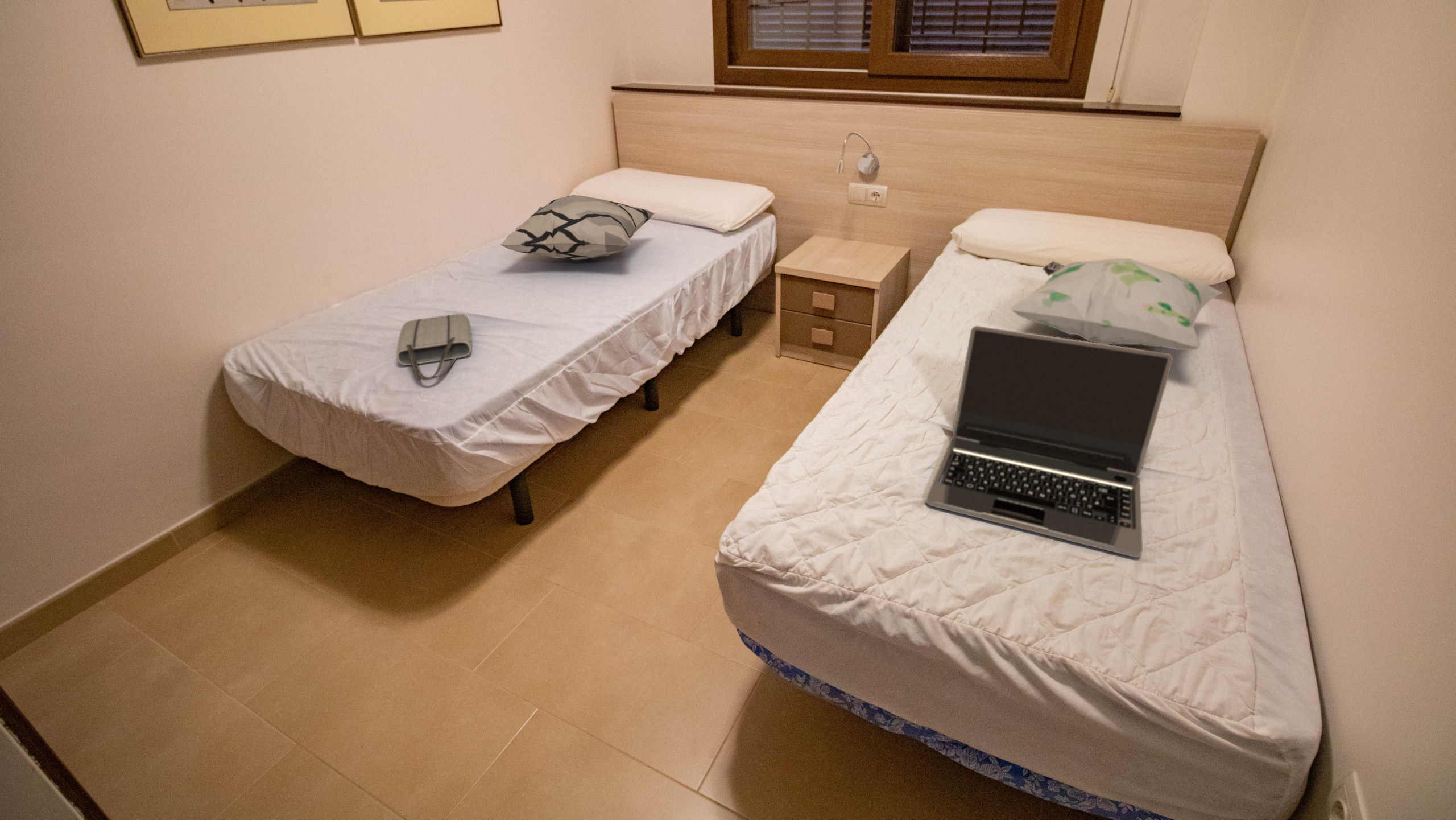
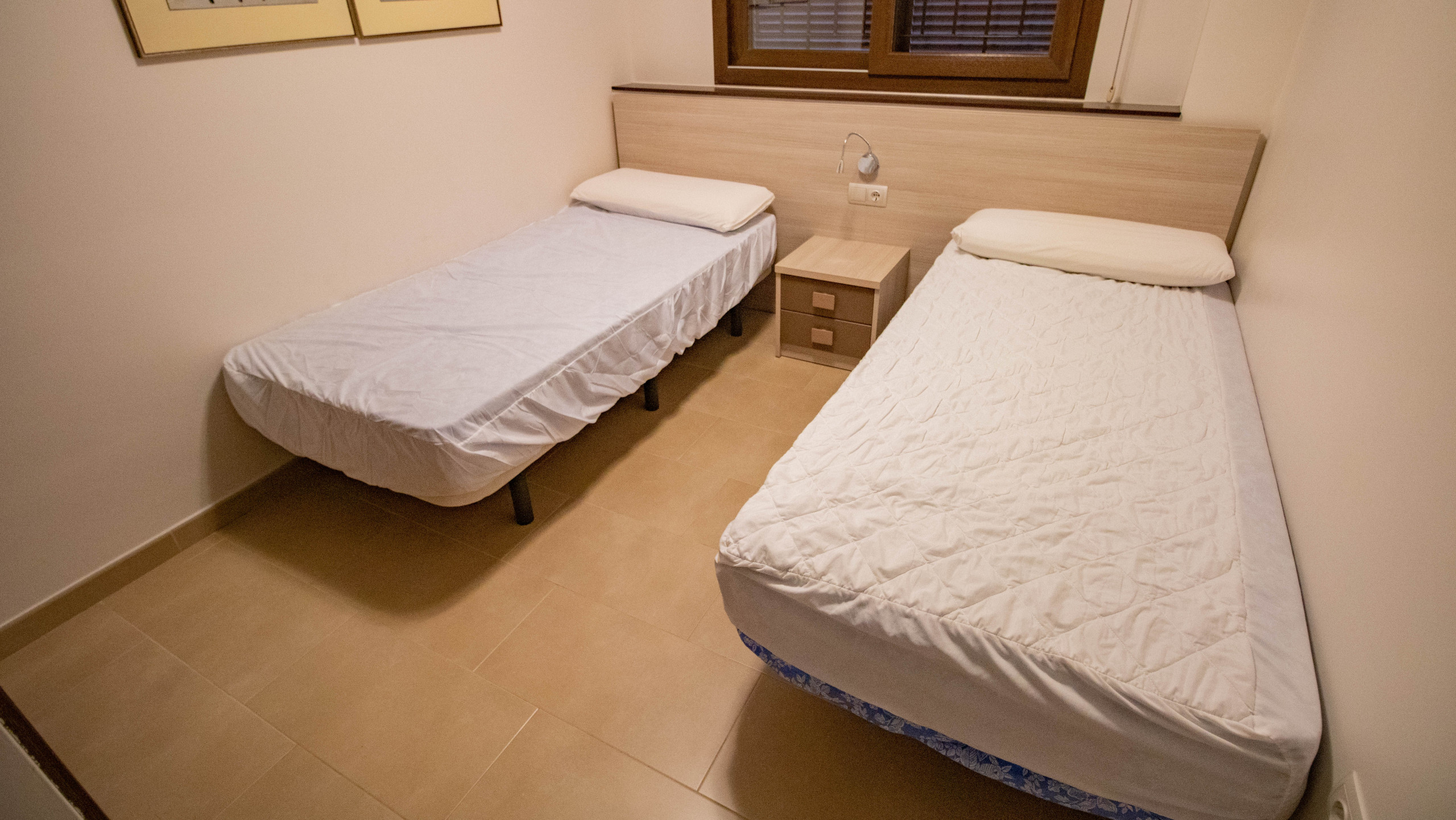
- laptop [926,325,1174,558]
- decorative pillow [1008,258,1224,351]
- tote bag [396,314,472,381]
- decorative pillow [500,194,655,261]
